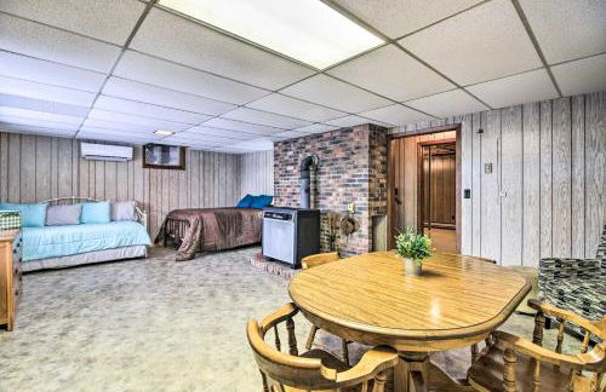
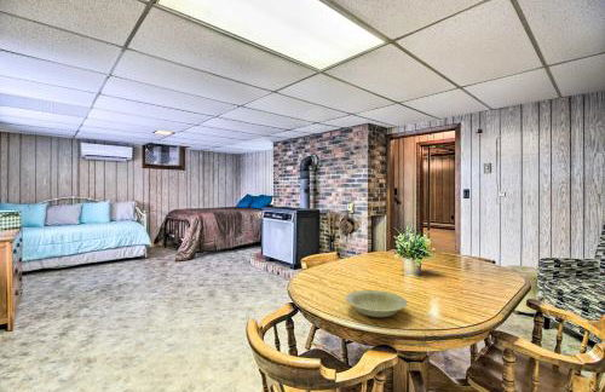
+ bowl [345,289,409,318]
